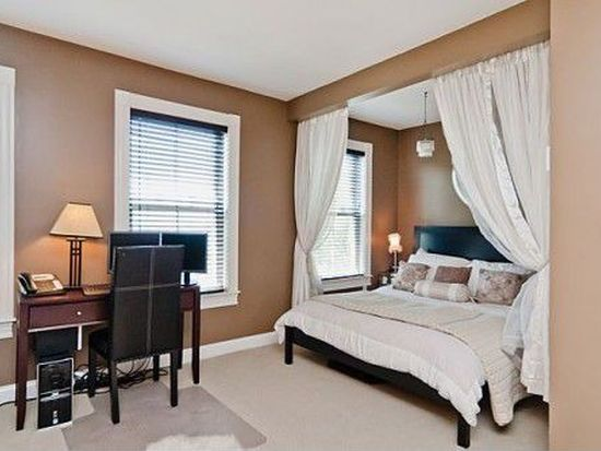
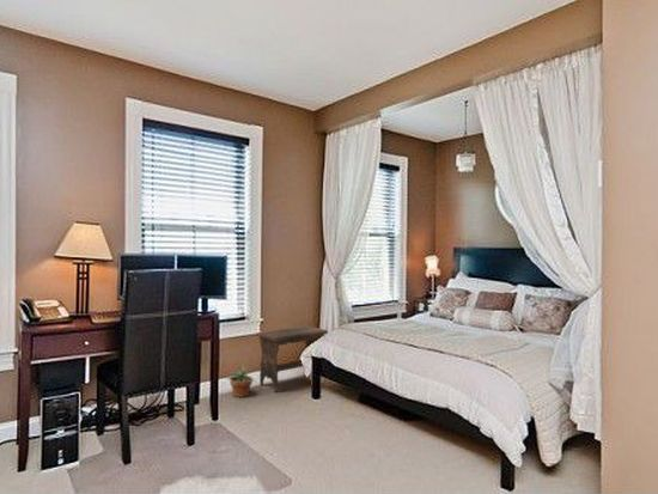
+ footstool [255,324,329,394]
+ potted plant [225,362,256,398]
